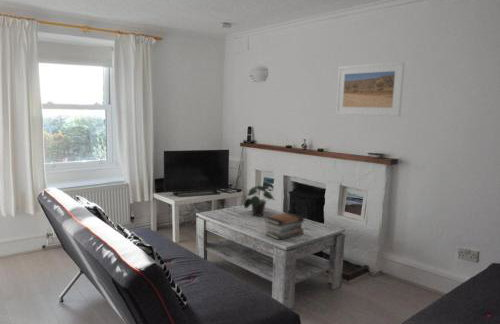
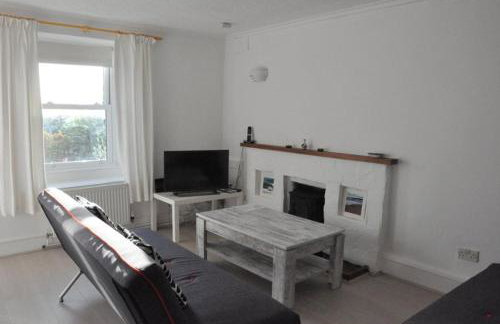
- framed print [335,61,406,117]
- potted plant [240,185,277,217]
- book stack [263,211,305,241]
